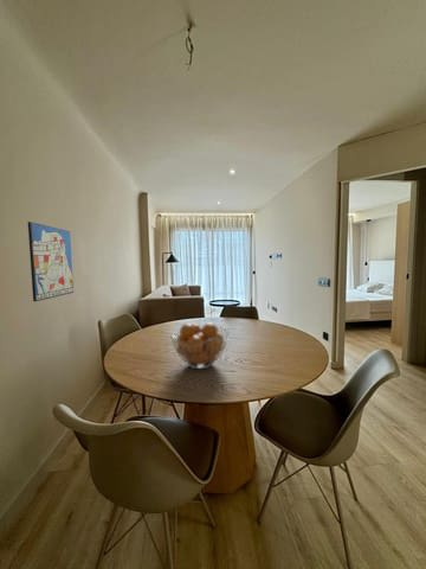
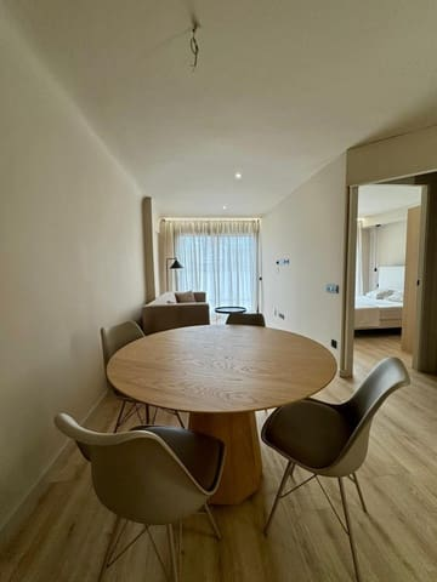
- wall art [27,220,75,302]
- fruit basket [169,322,230,370]
